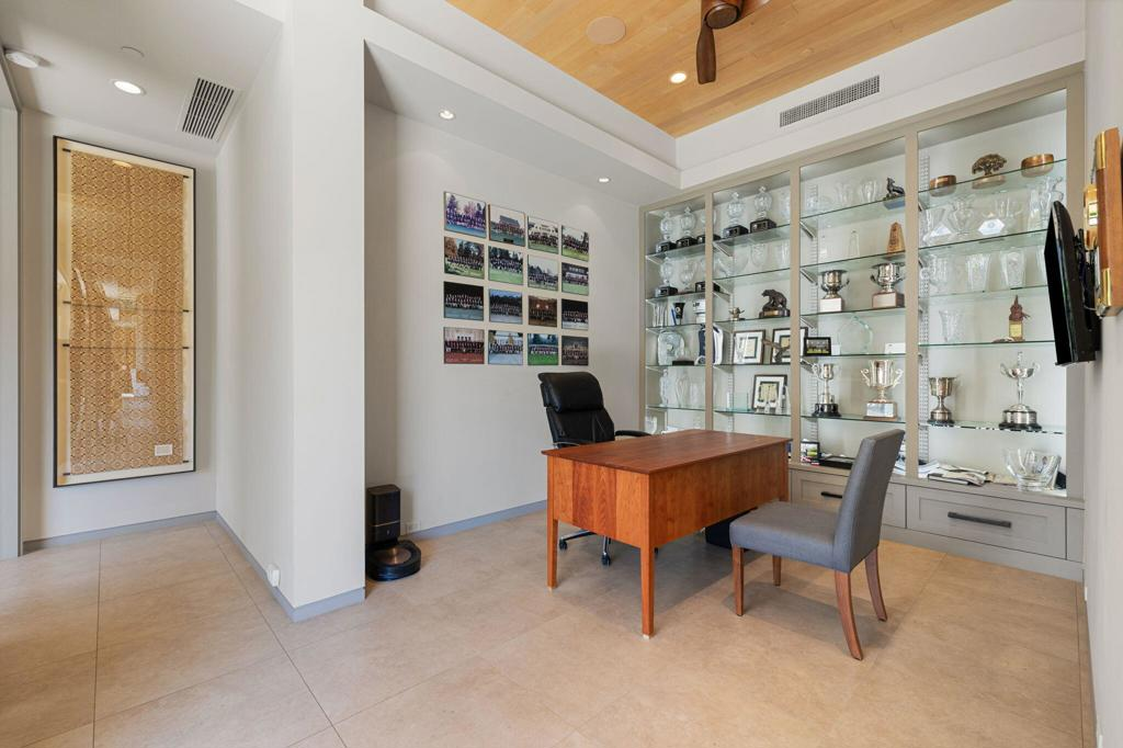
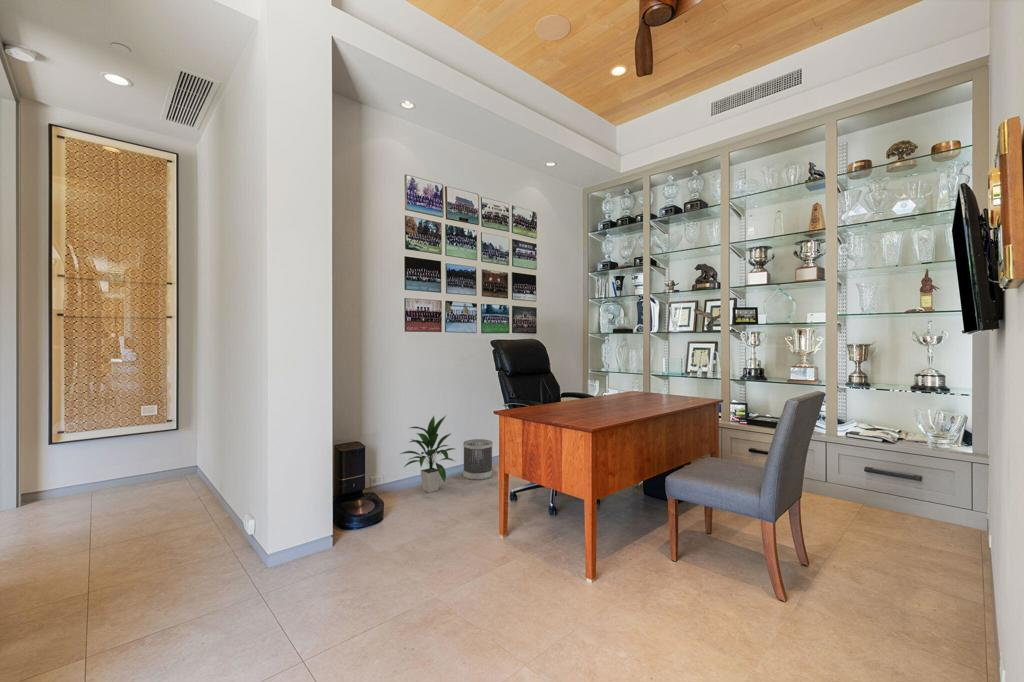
+ indoor plant [400,415,457,493]
+ wastebasket [462,438,493,481]
